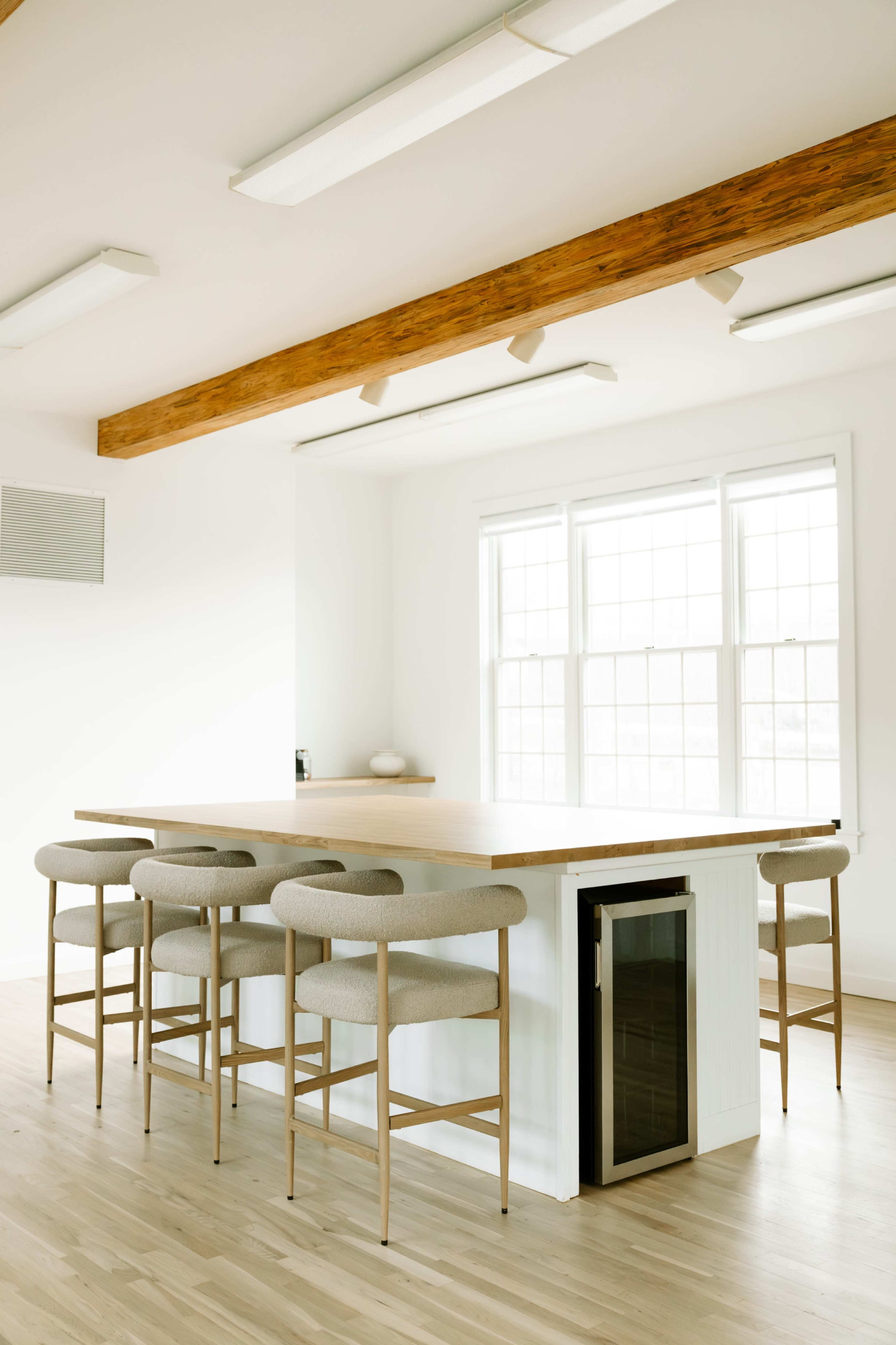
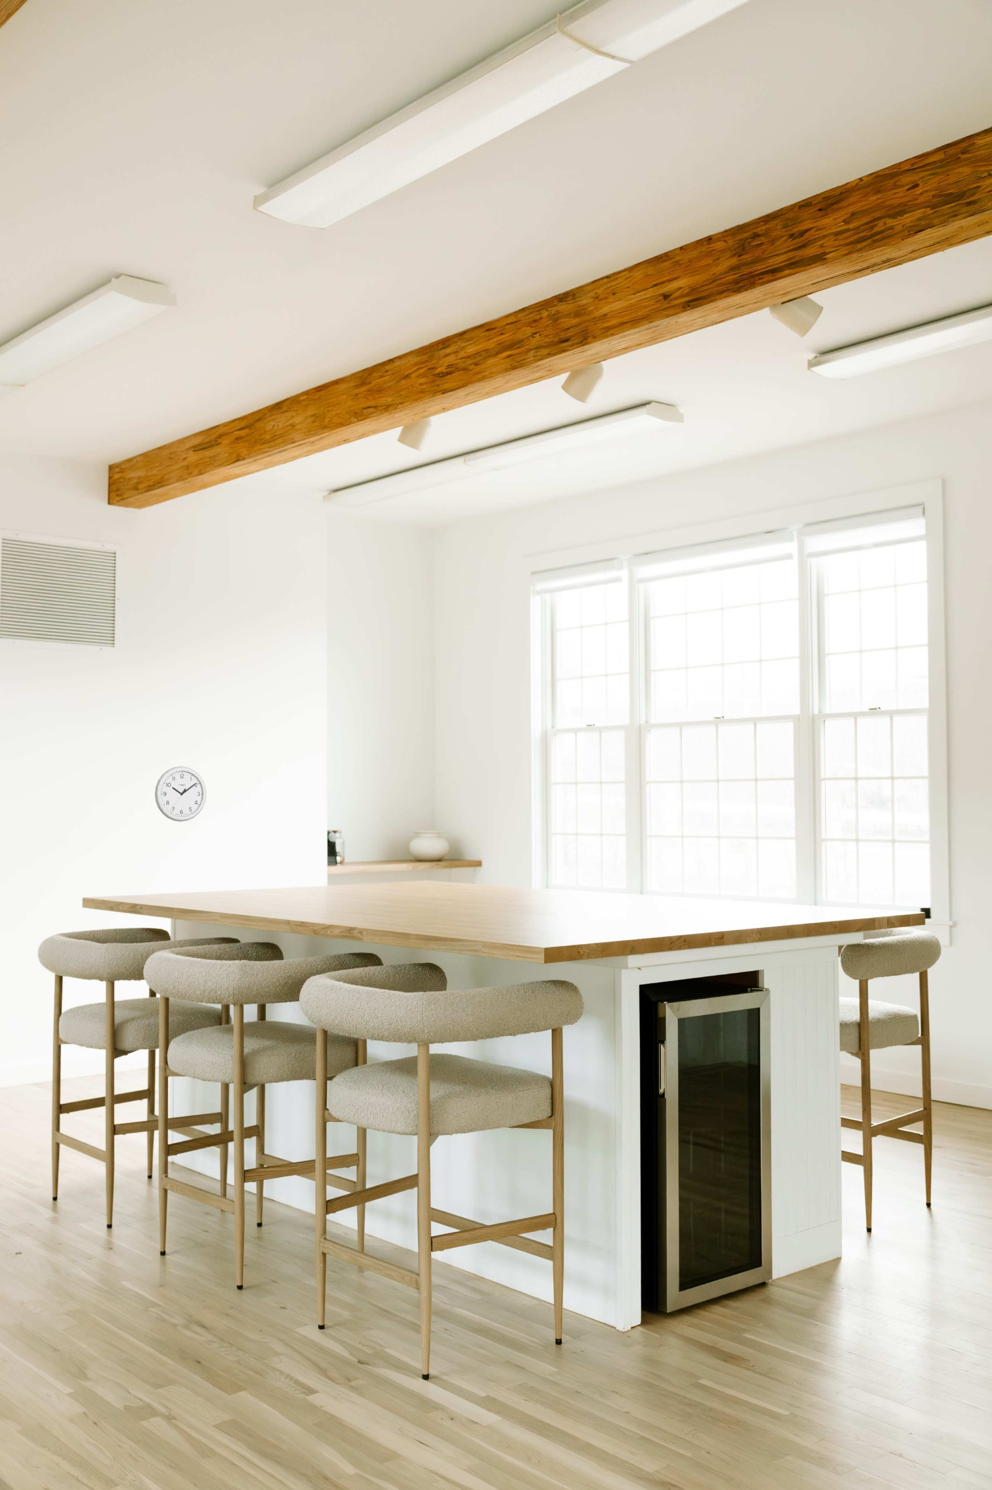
+ wall clock [154,765,207,822]
